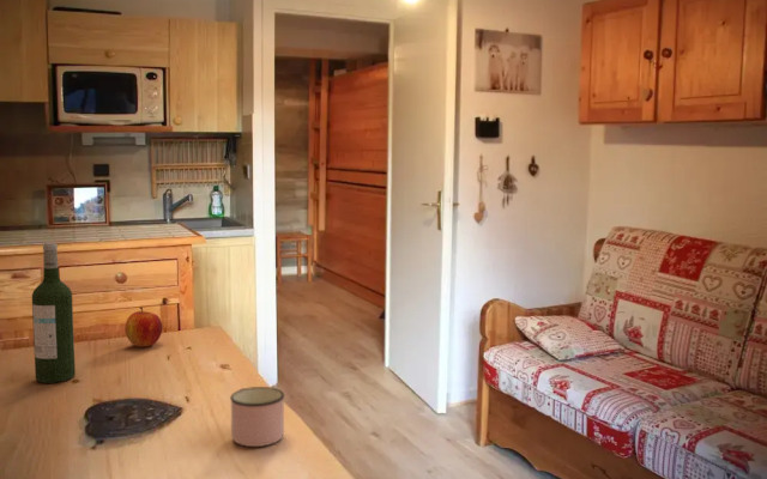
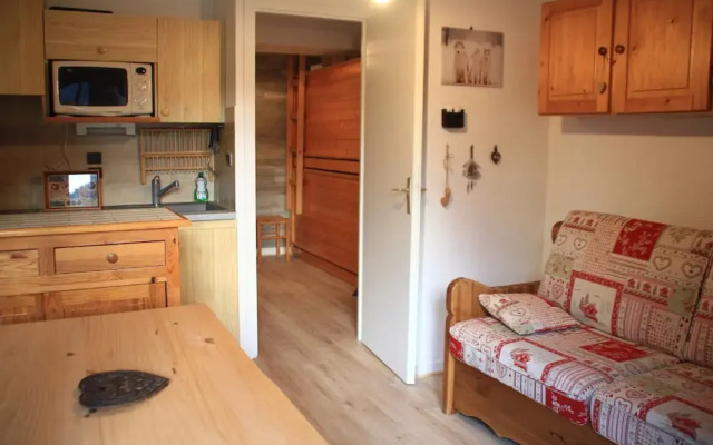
- wine bottle [31,242,77,384]
- apple [123,305,164,348]
- mug [229,386,285,448]
